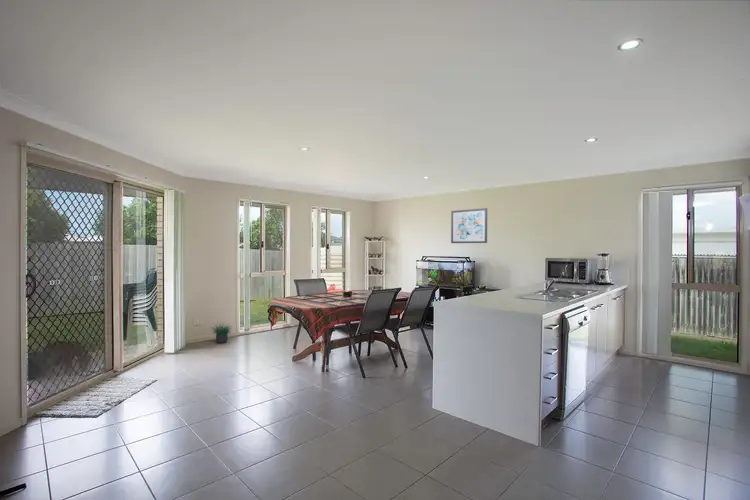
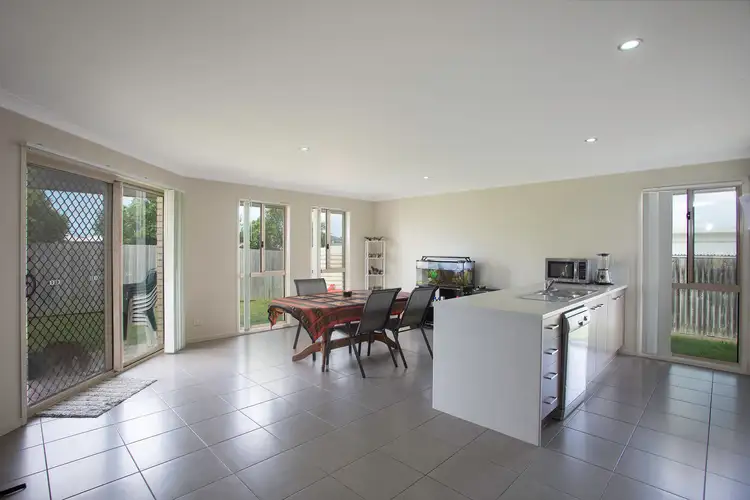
- potted plant [210,321,232,344]
- wall art [450,207,488,244]
